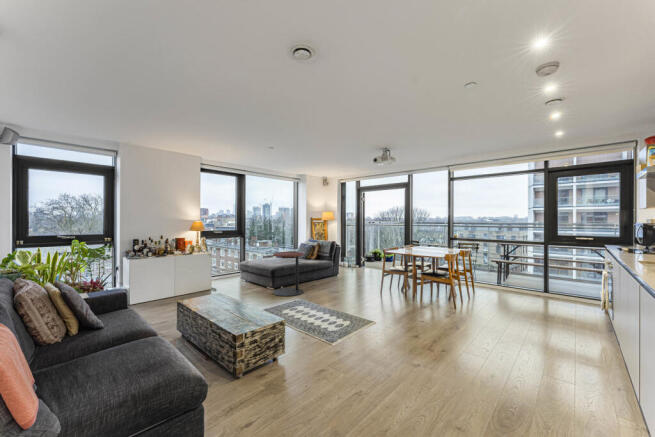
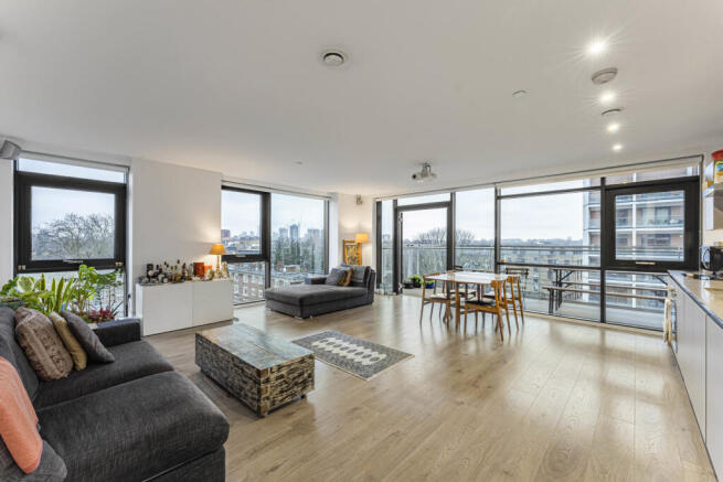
- side table [272,251,304,297]
